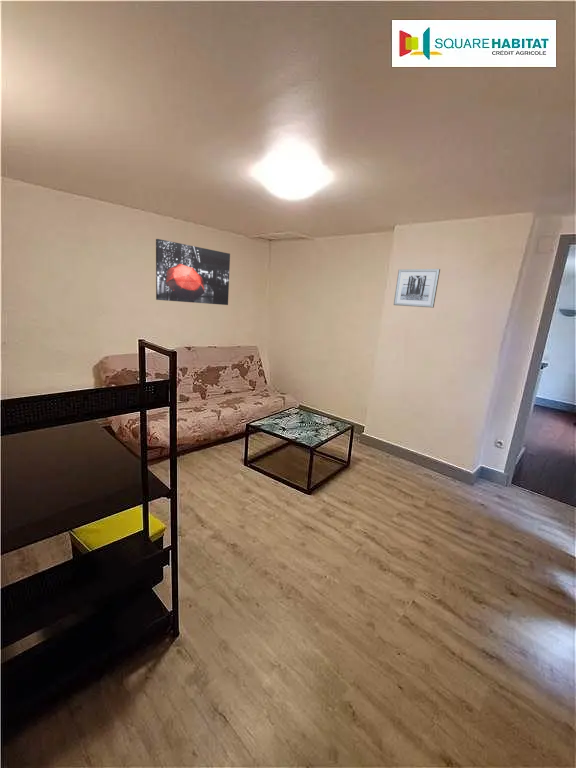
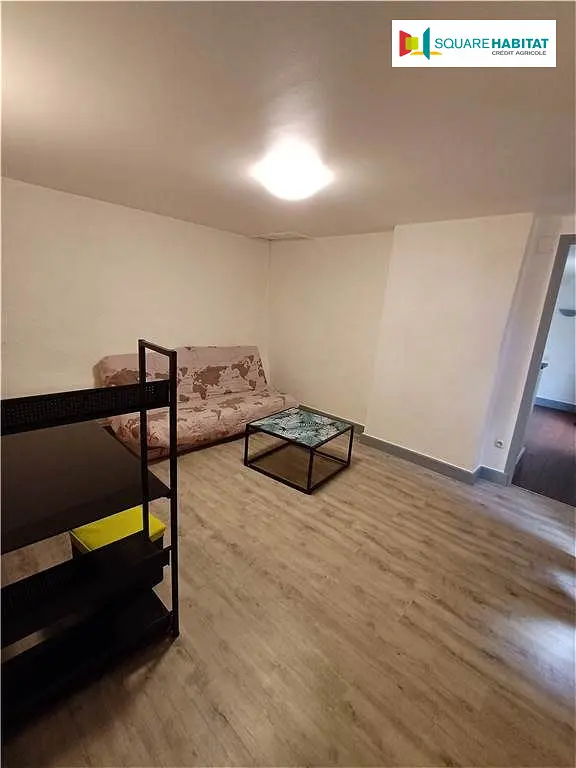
- wall art [155,238,231,306]
- wall art [393,268,441,309]
